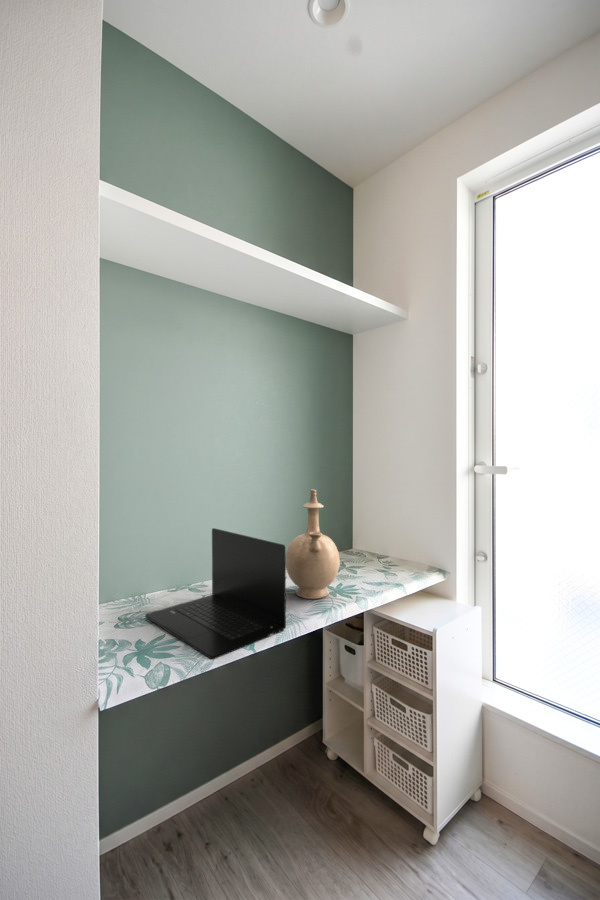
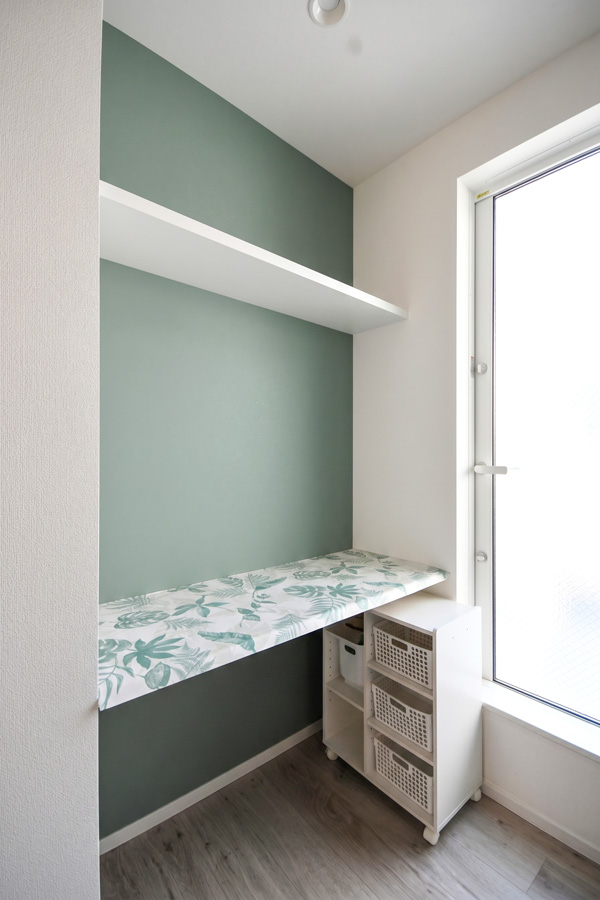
- vase [285,488,341,600]
- laptop [144,527,287,660]
